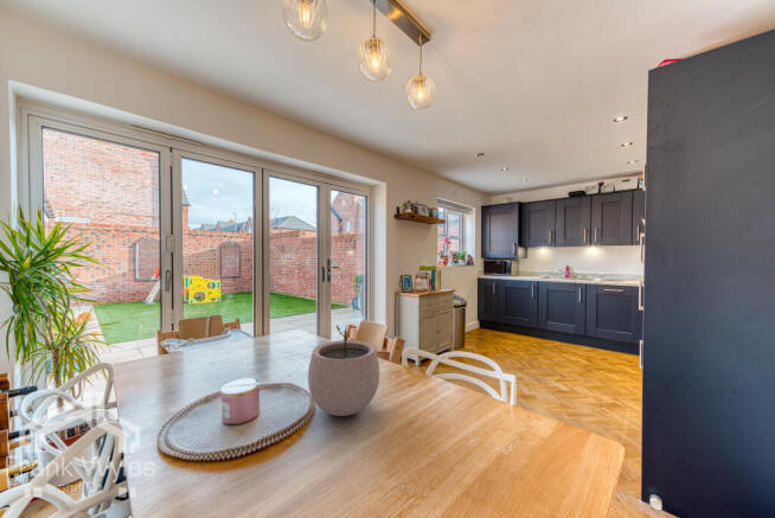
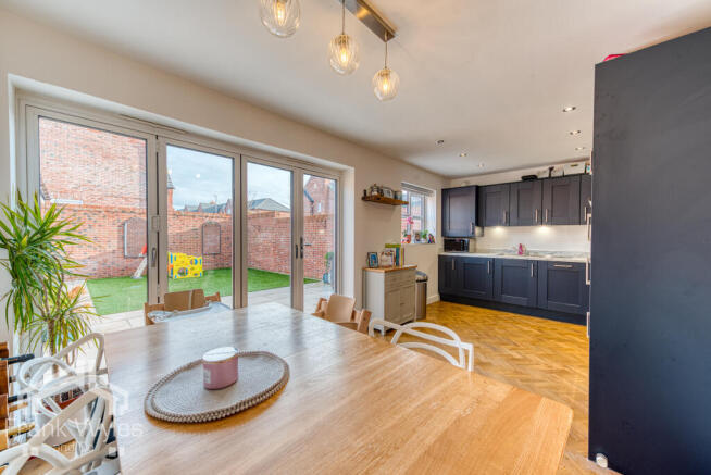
- plant pot [307,325,380,417]
